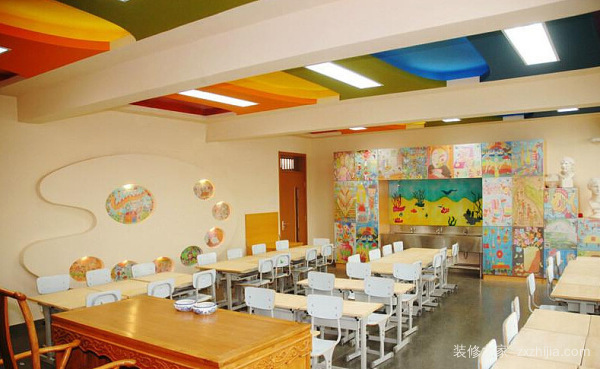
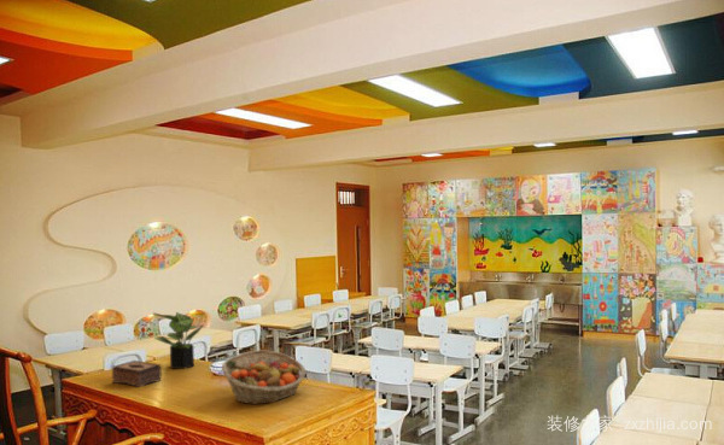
+ tissue box [111,359,163,388]
+ fruit basket [220,349,306,405]
+ potted plant [152,311,206,370]
